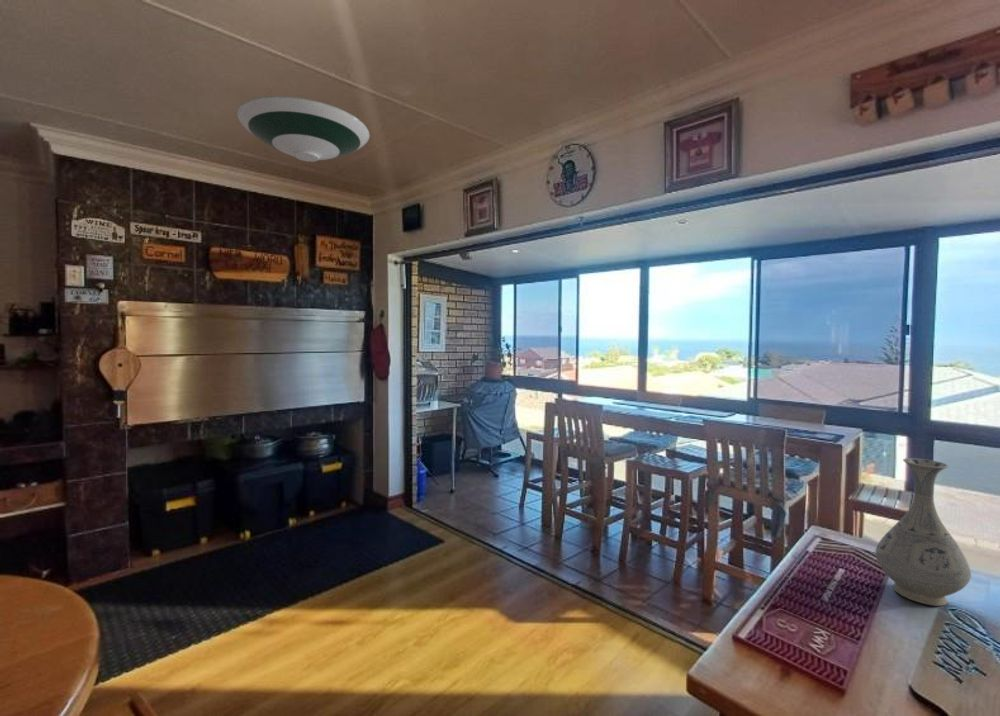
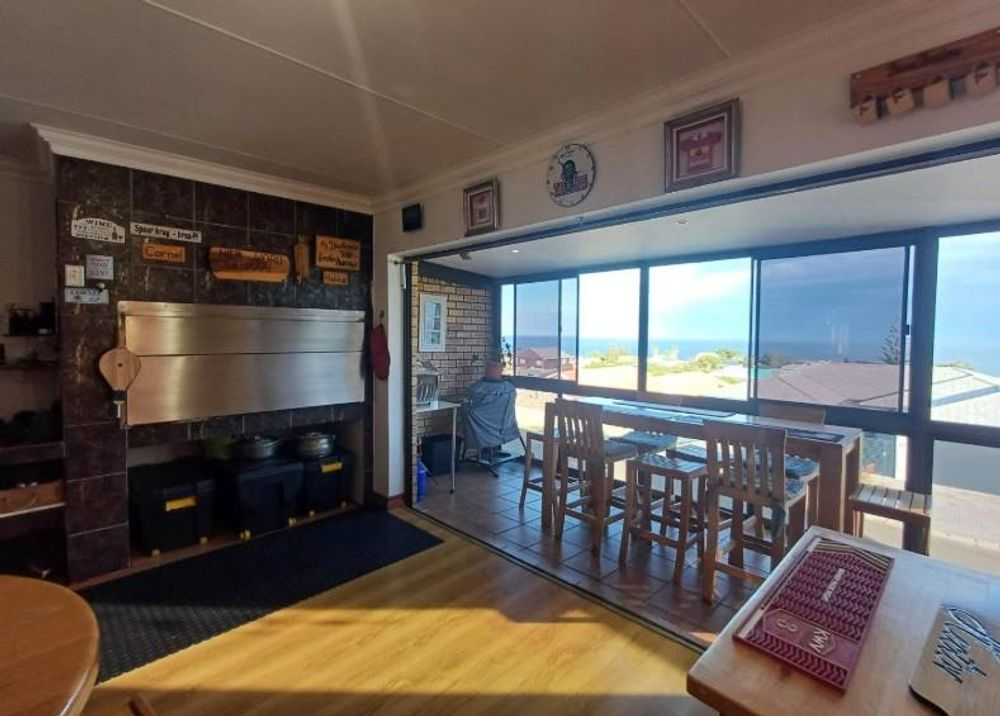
- vase [875,457,972,607]
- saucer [236,95,371,163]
